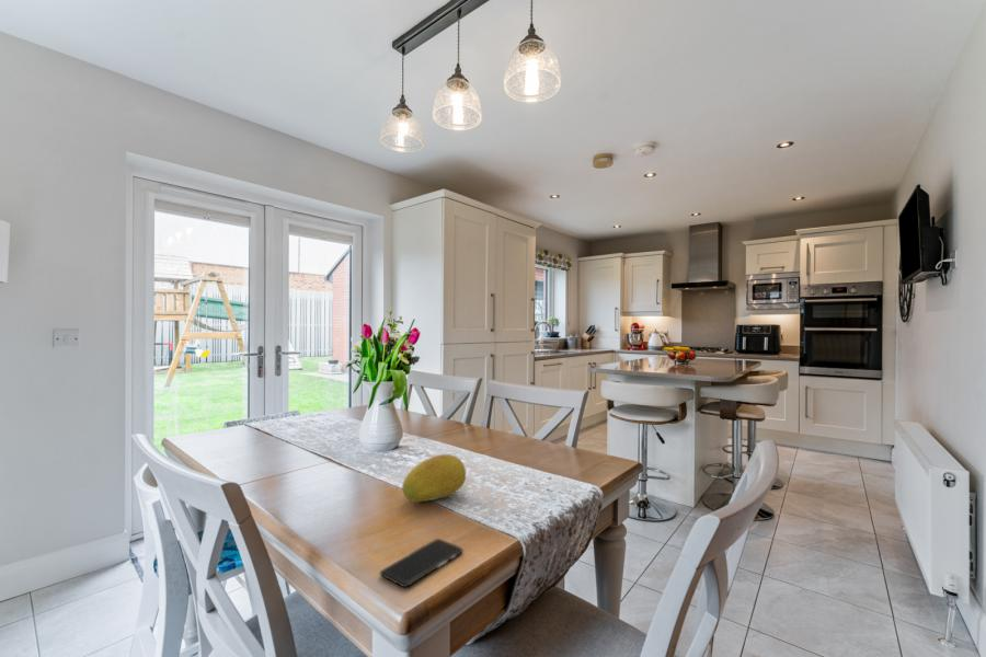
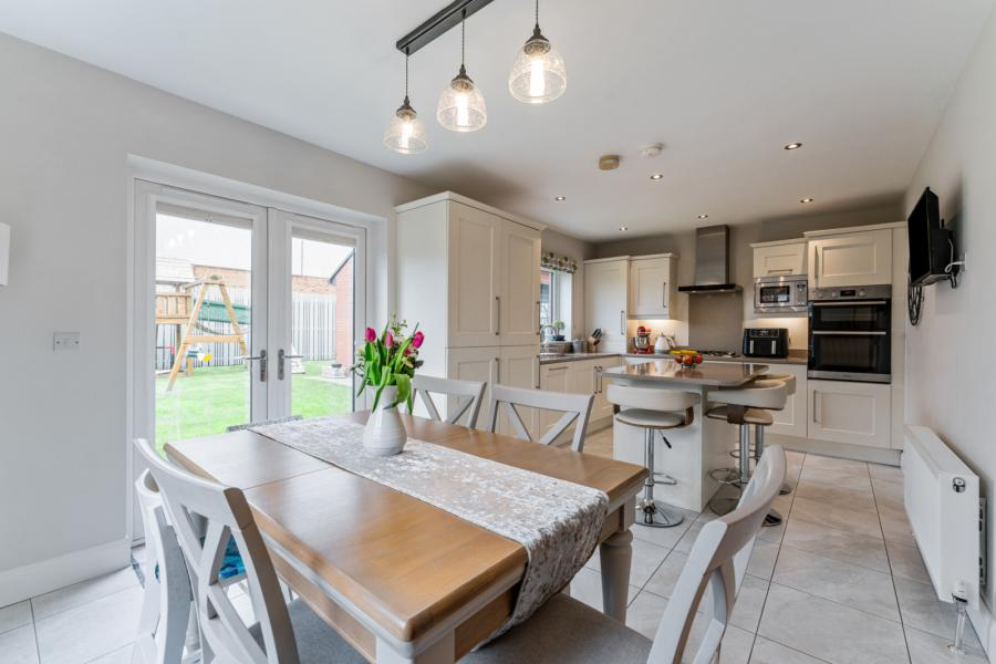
- fruit [401,453,467,503]
- smartphone [379,538,463,588]
